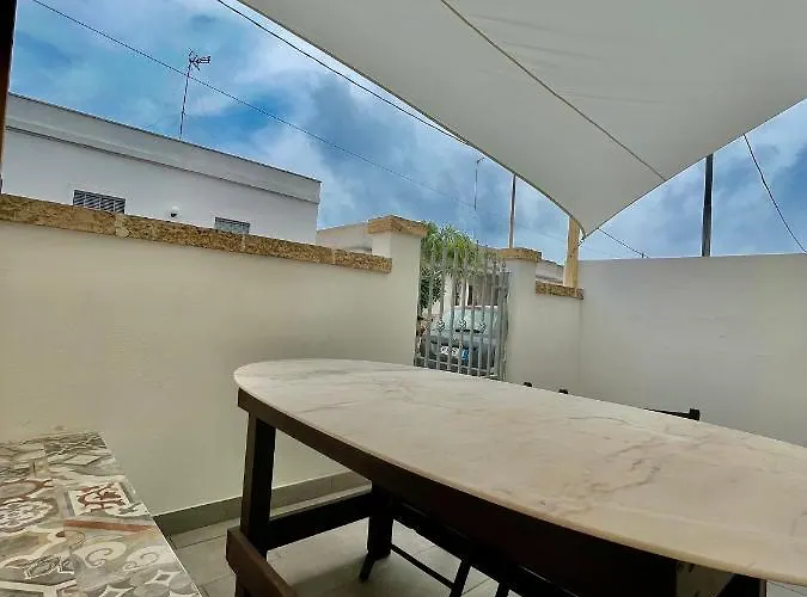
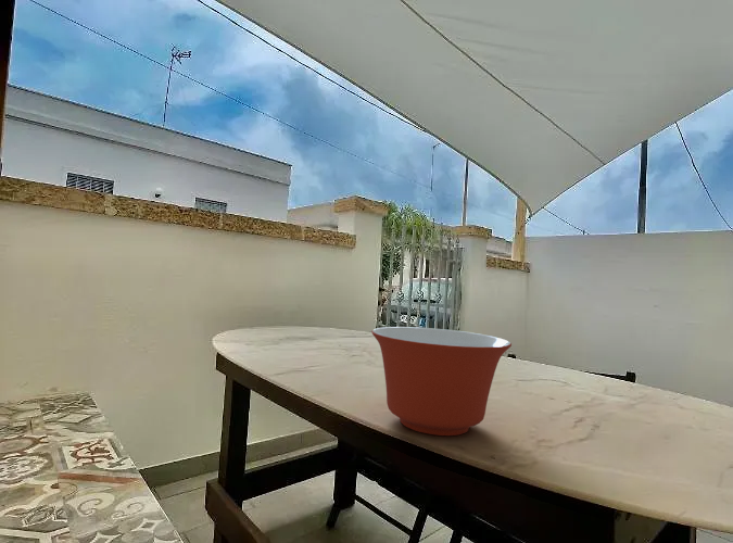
+ mixing bowl [370,326,513,437]
